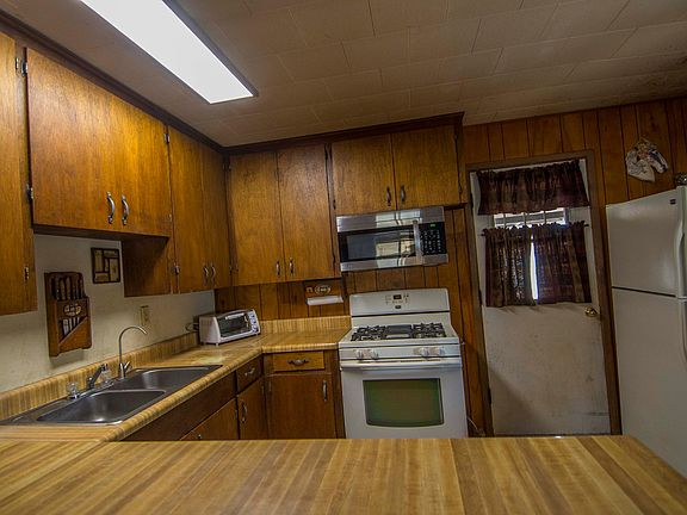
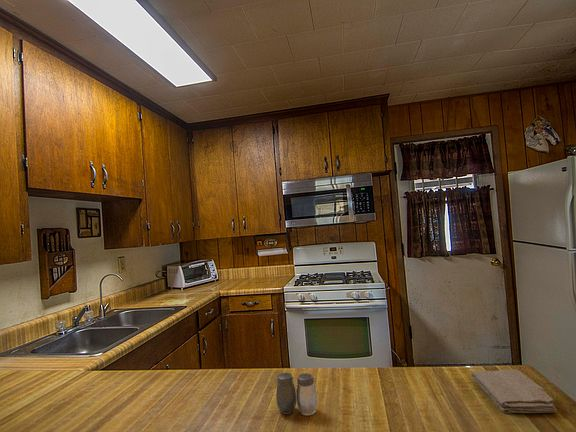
+ salt and pepper shaker [275,372,318,416]
+ washcloth [470,369,558,414]
